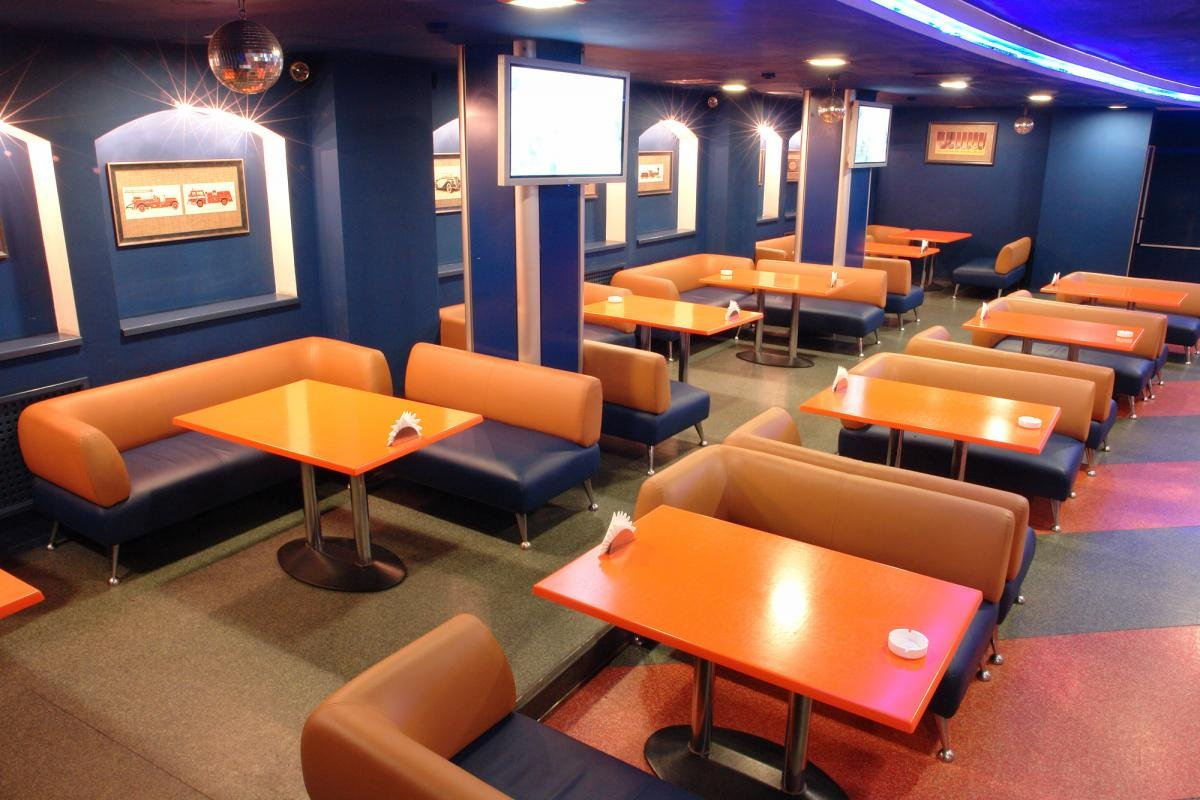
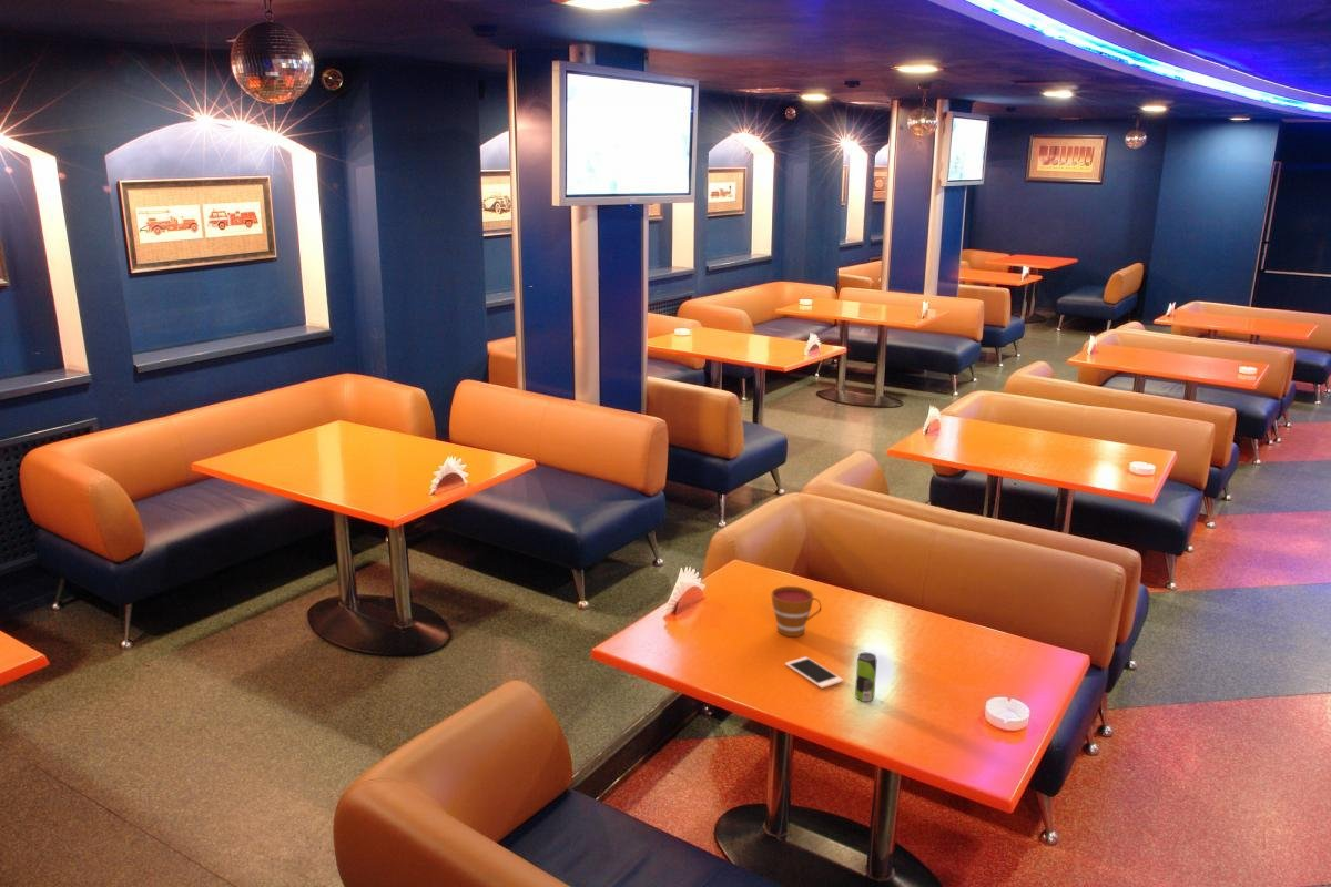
+ beverage can [854,652,877,703]
+ cell phone [784,655,844,690]
+ cup [771,585,822,638]
